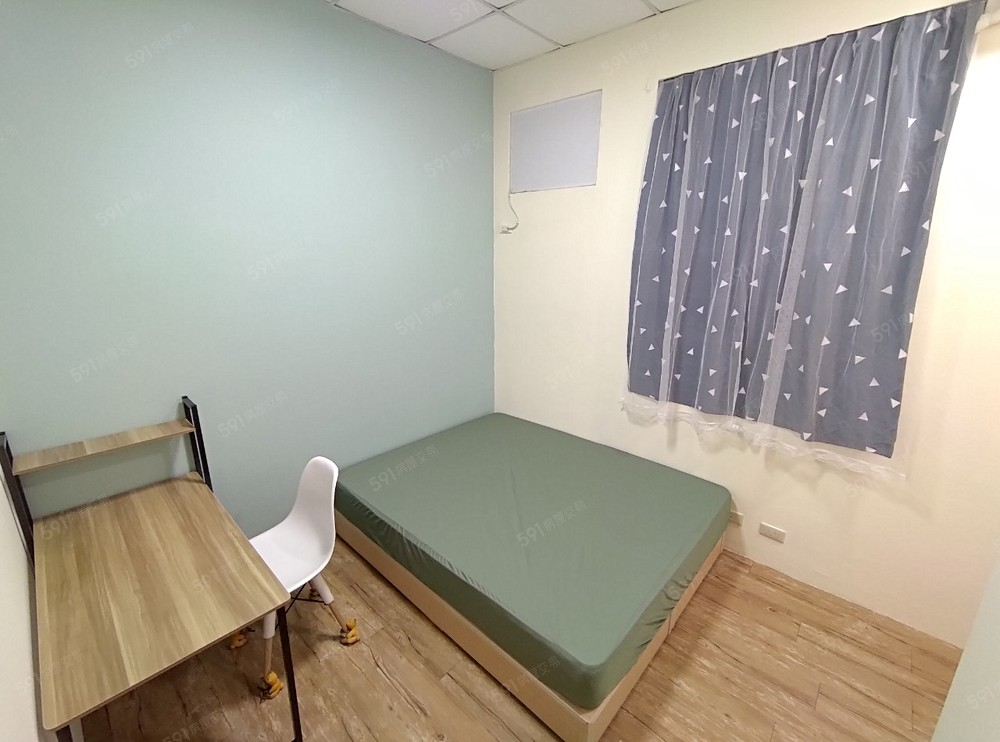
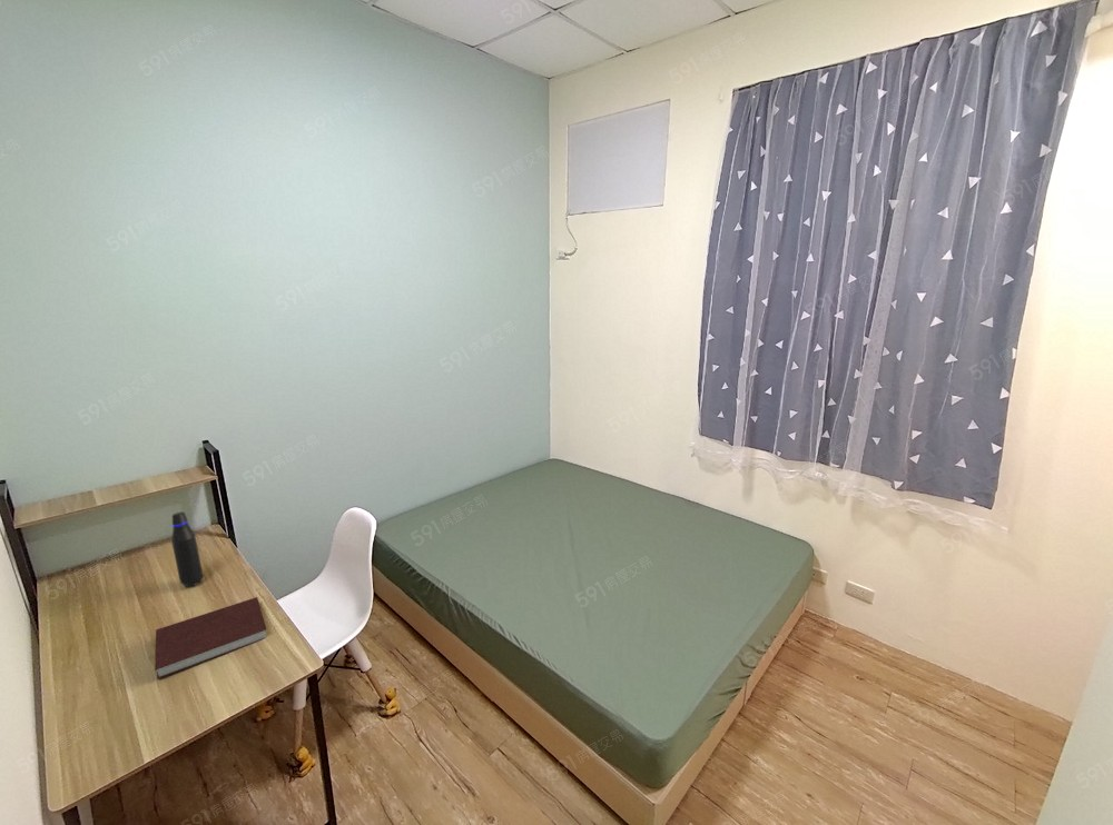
+ water bottle [170,510,204,588]
+ notebook [154,596,268,680]
